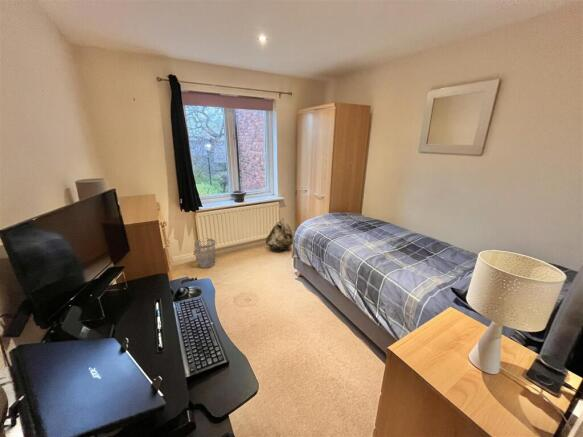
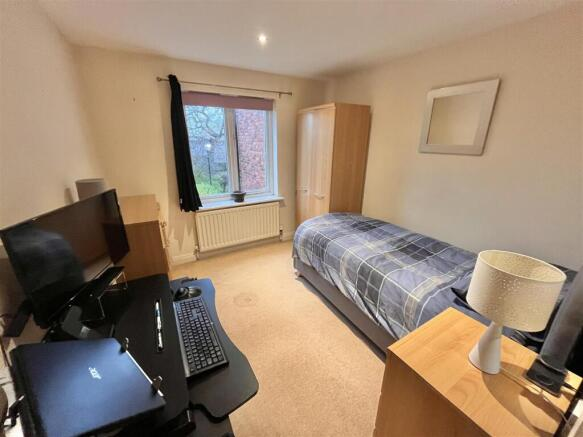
- backpack [265,218,294,251]
- wastebasket [193,238,216,269]
